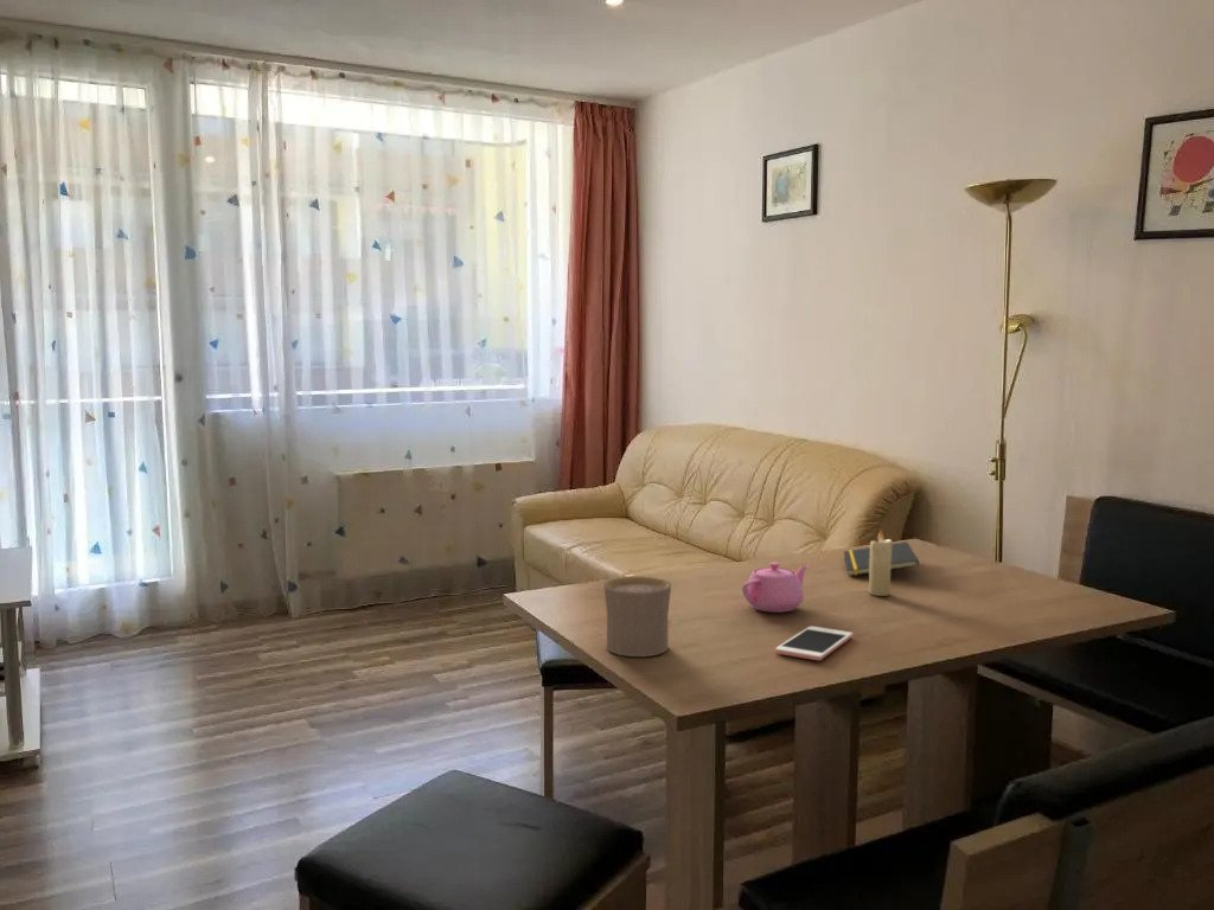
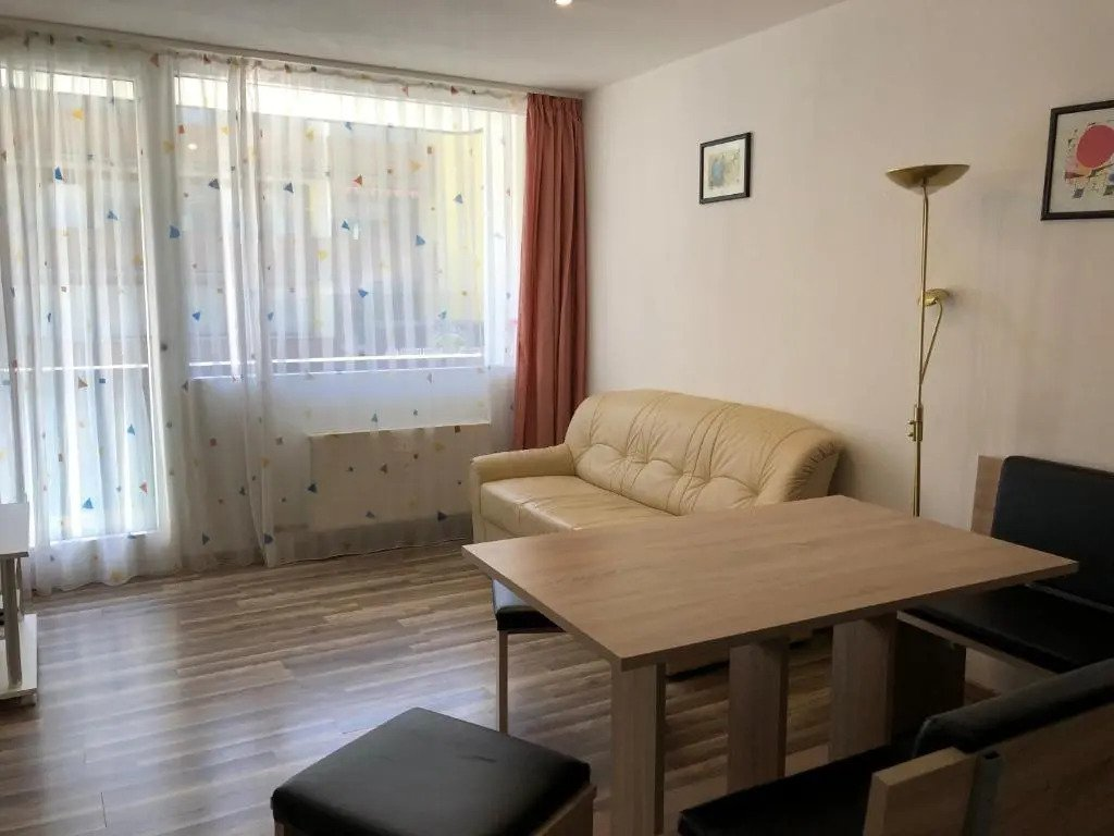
- notepad [842,540,920,577]
- candle [868,527,893,597]
- cell phone [774,626,854,661]
- cup [603,576,672,658]
- teapot [741,562,810,614]
